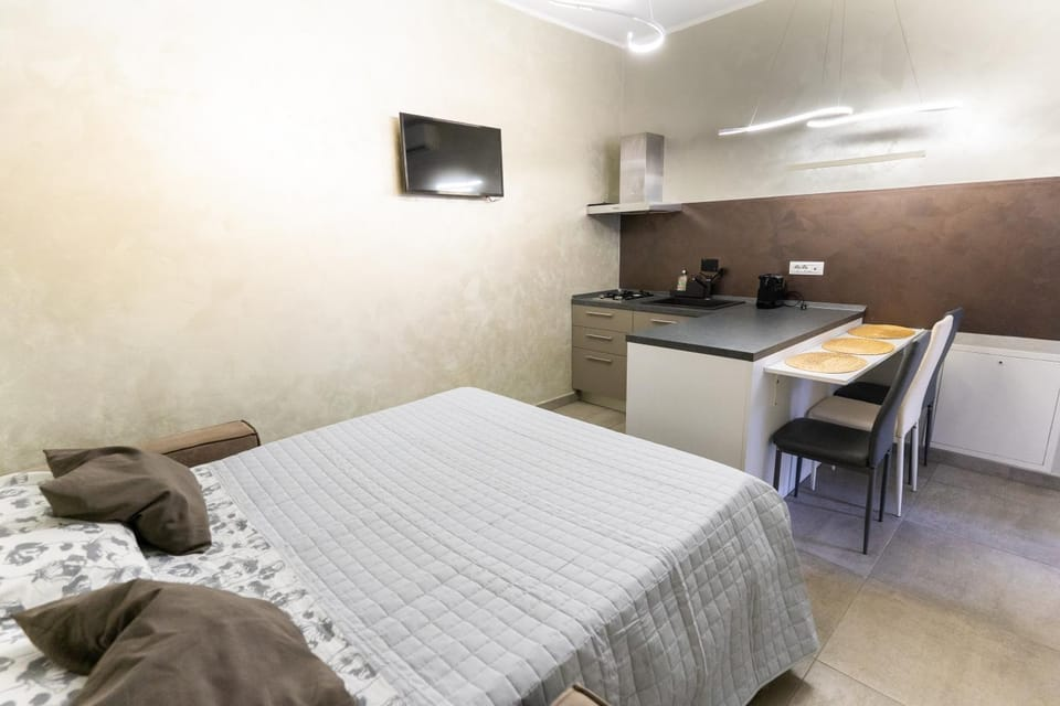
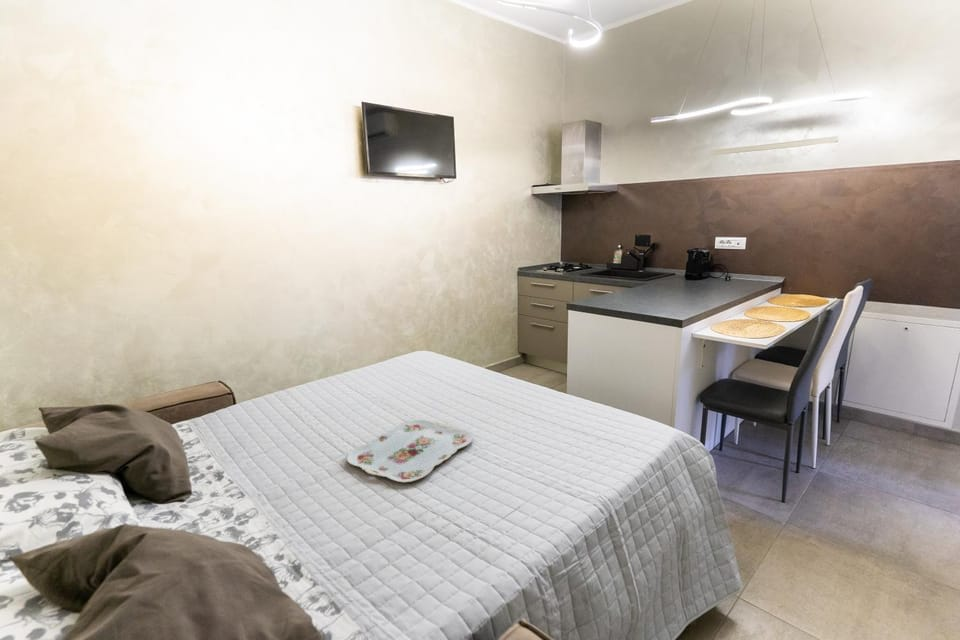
+ serving tray [346,419,474,483]
